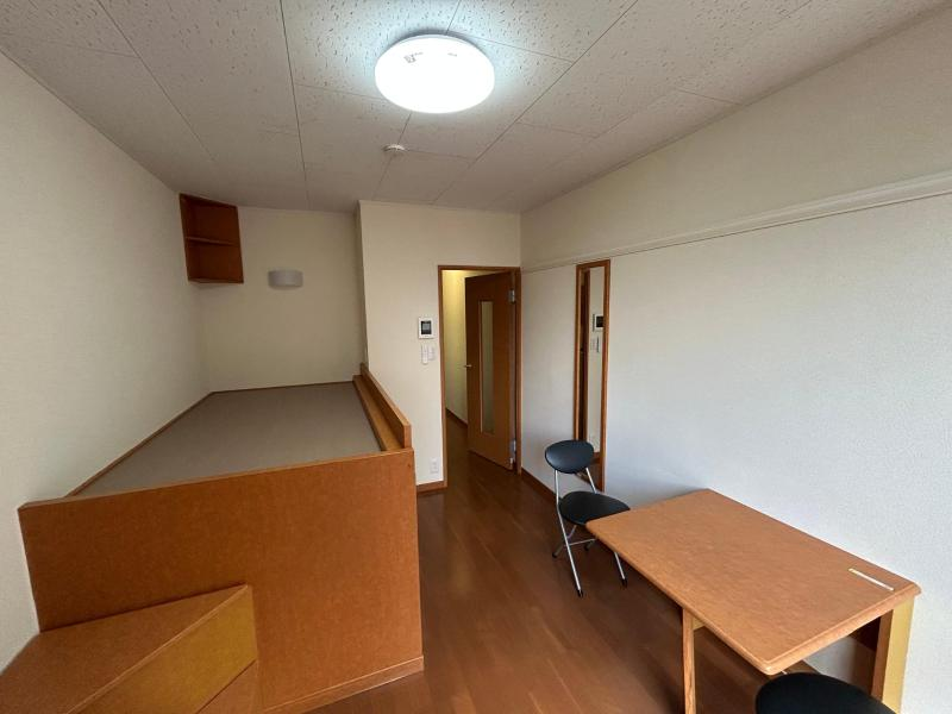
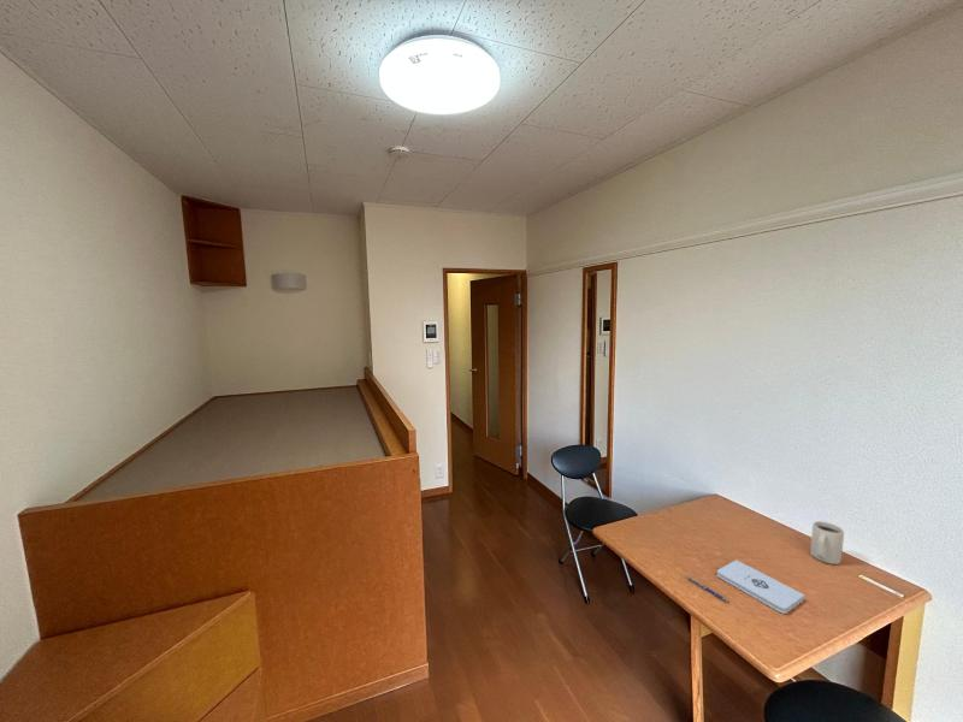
+ pen [686,574,729,603]
+ notepad [716,558,805,615]
+ mug [809,520,845,566]
